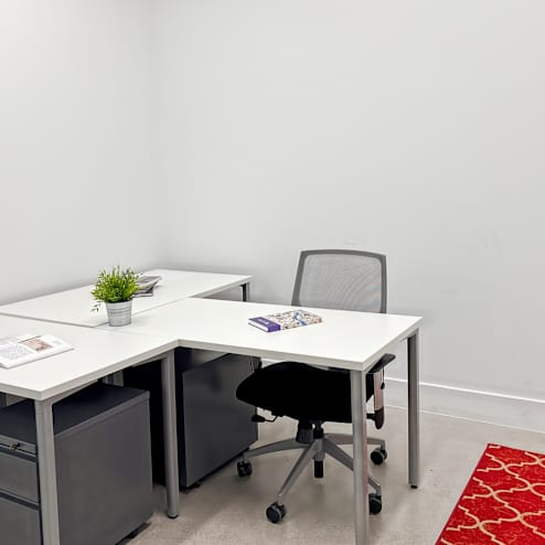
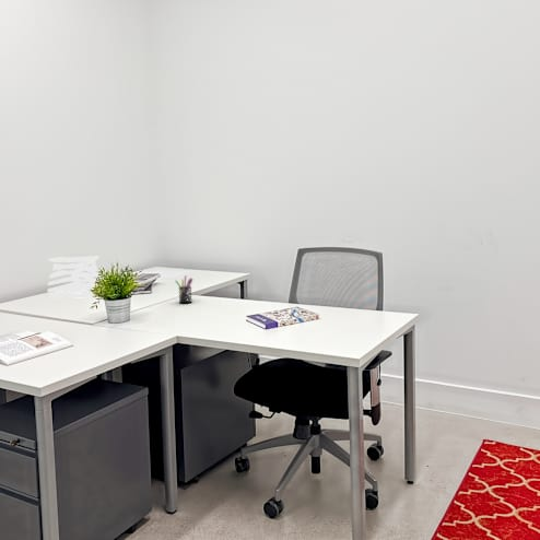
+ ceiling light fixture [47,255,101,300]
+ pen holder [174,274,193,304]
